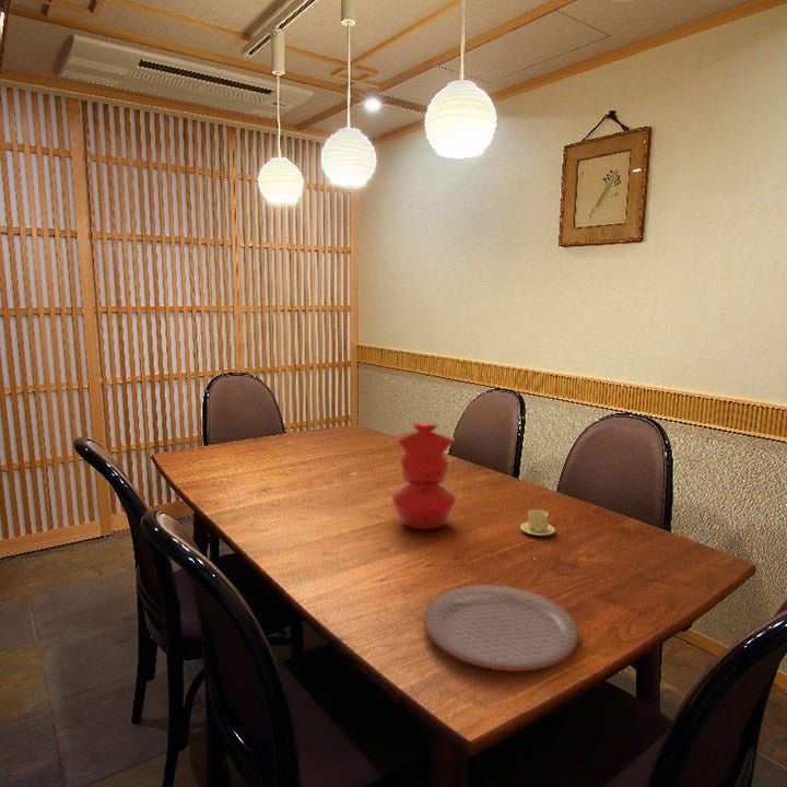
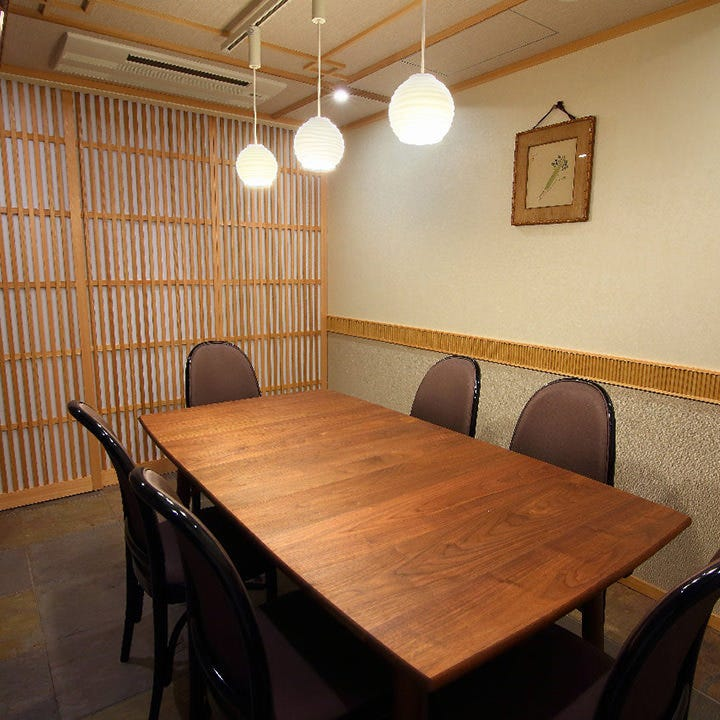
- chinaware [519,508,556,537]
- plate [423,584,579,672]
- vase [391,421,457,530]
